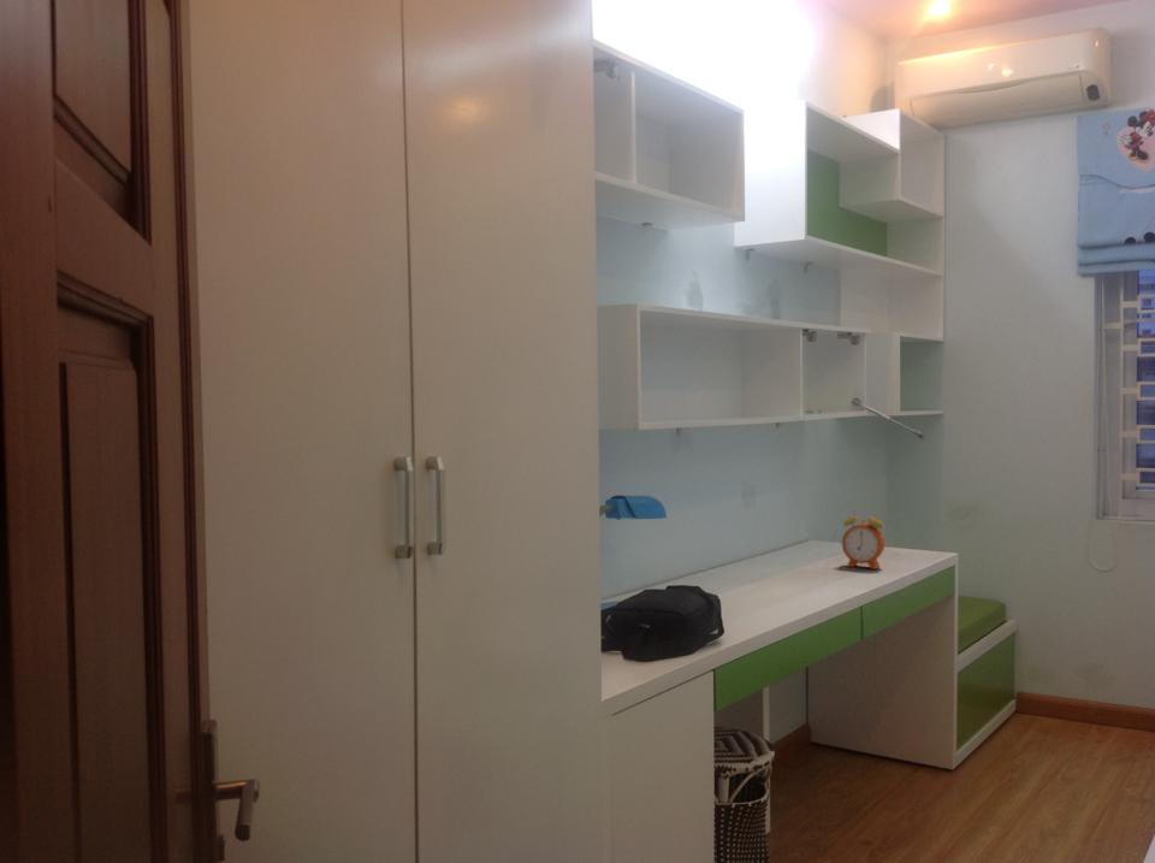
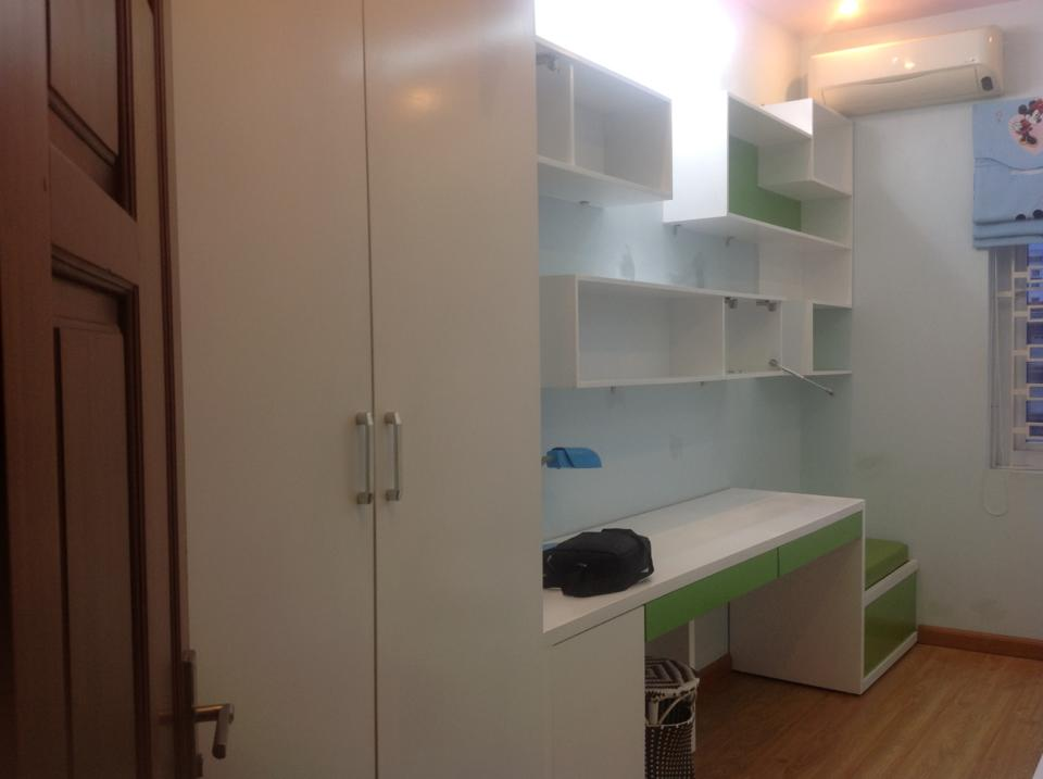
- alarm clock [841,507,887,571]
